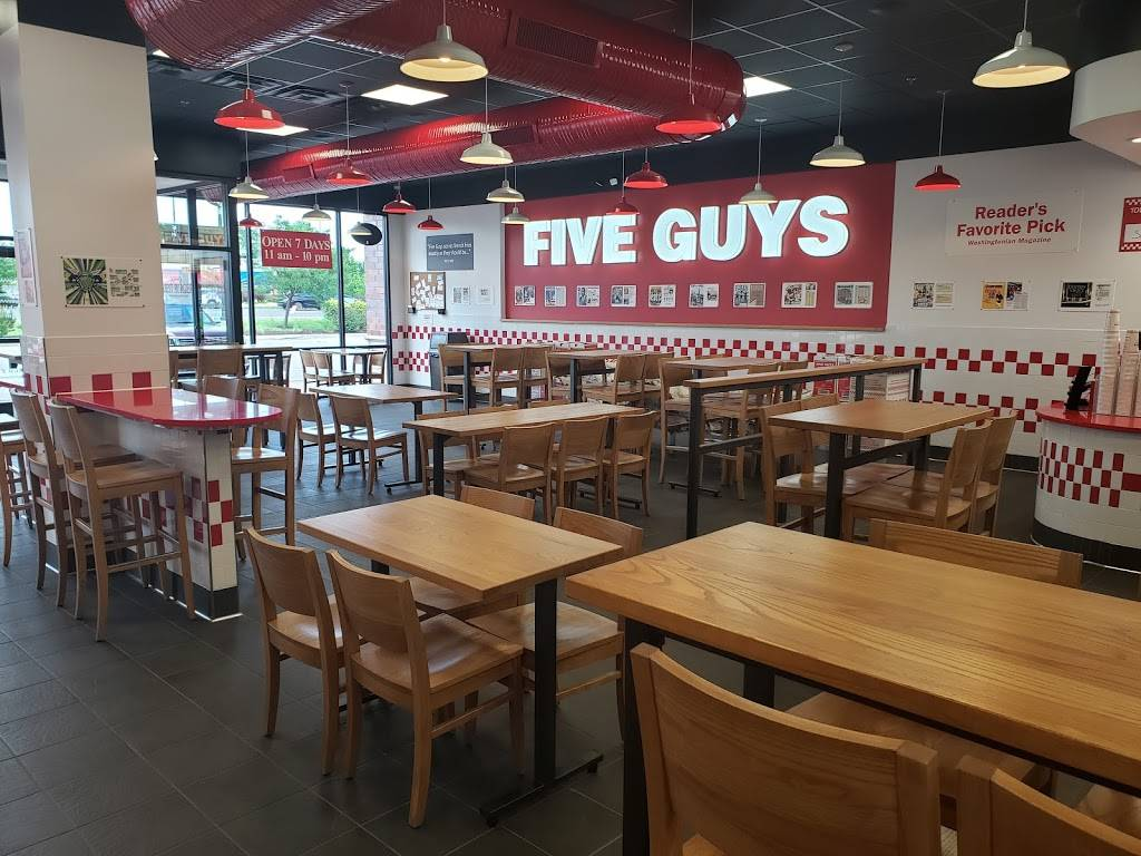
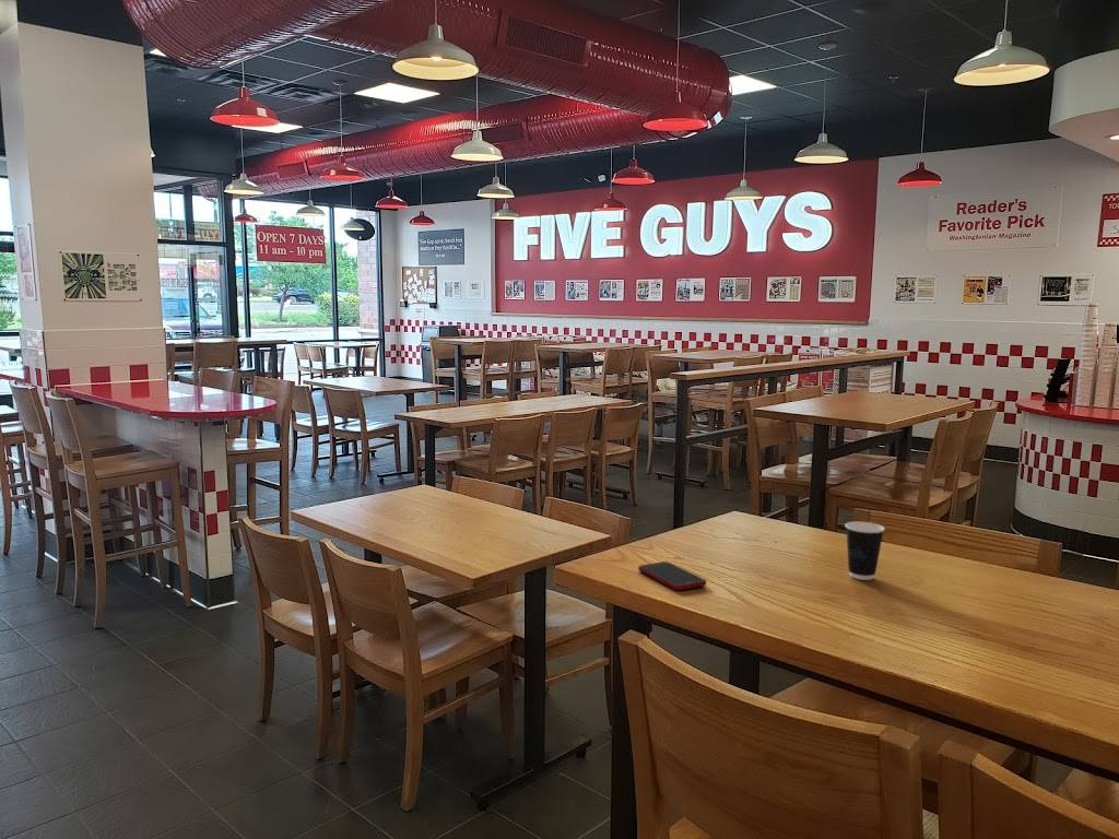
+ dixie cup [844,521,886,581]
+ cell phone [637,560,707,591]
